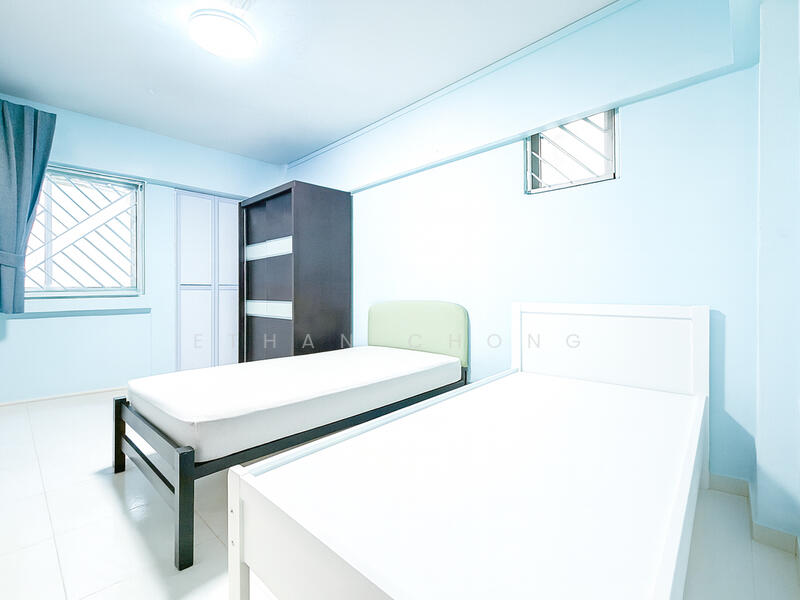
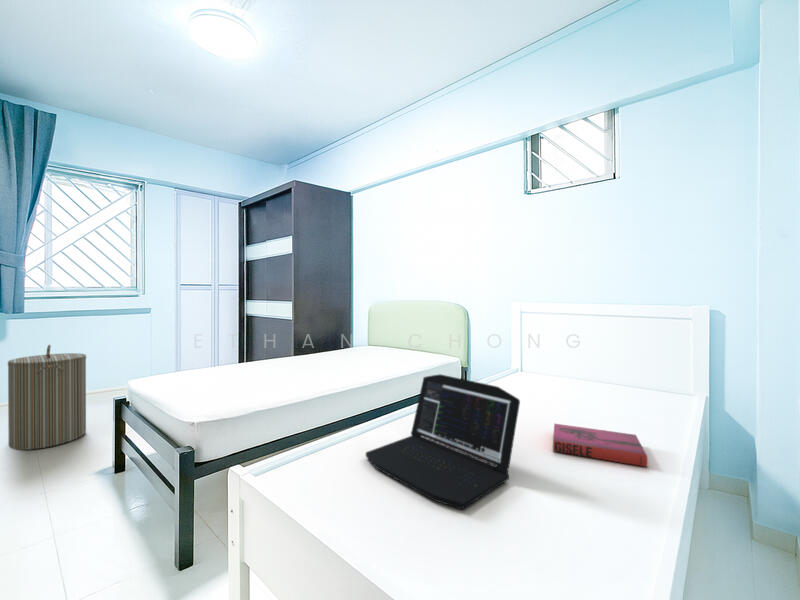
+ laundry hamper [6,344,87,451]
+ hardback book [552,423,648,468]
+ laptop [365,373,521,511]
